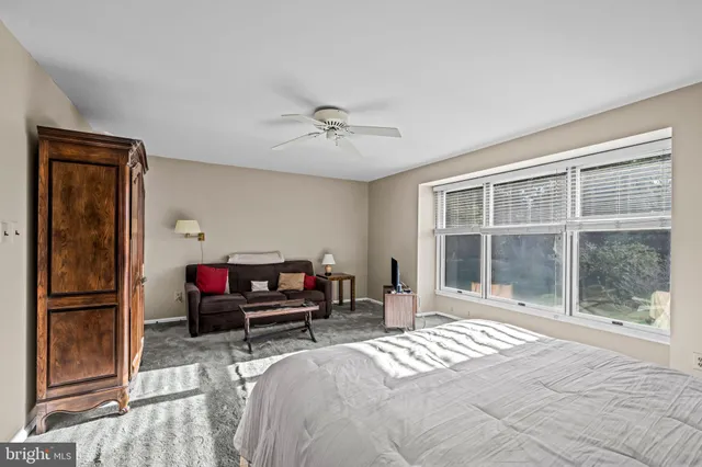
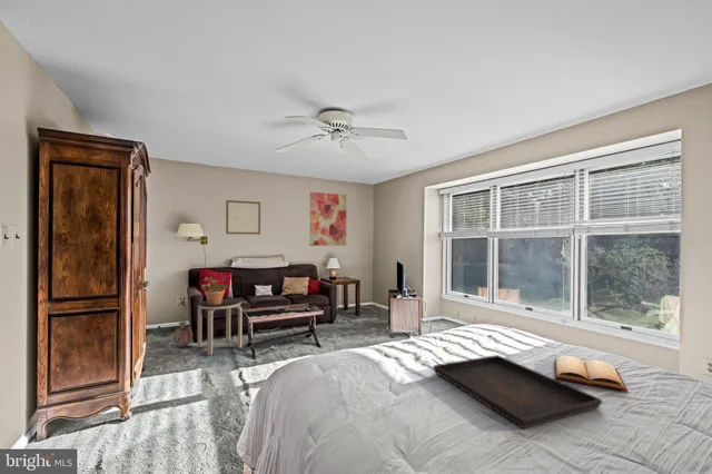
+ wall art [308,191,347,247]
+ side table [197,298,244,356]
+ potted plant [200,276,228,305]
+ serving tray [432,354,603,429]
+ vase [172,320,194,348]
+ bible [553,355,629,393]
+ wall art [225,199,261,236]
